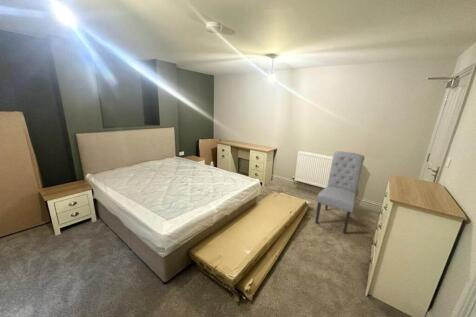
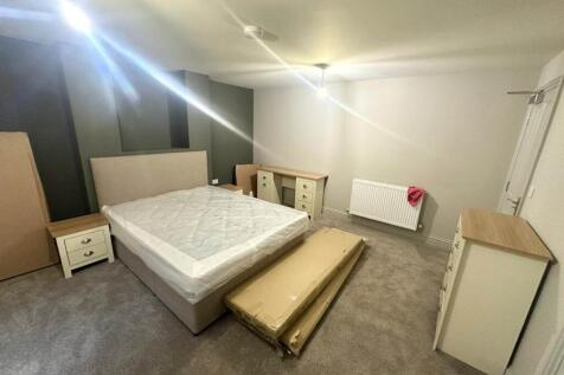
- chair [314,150,365,234]
